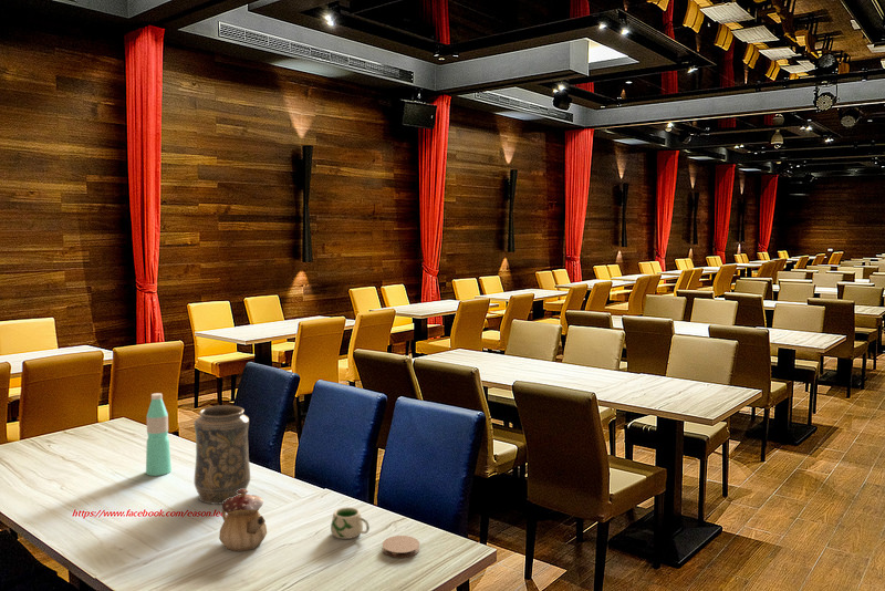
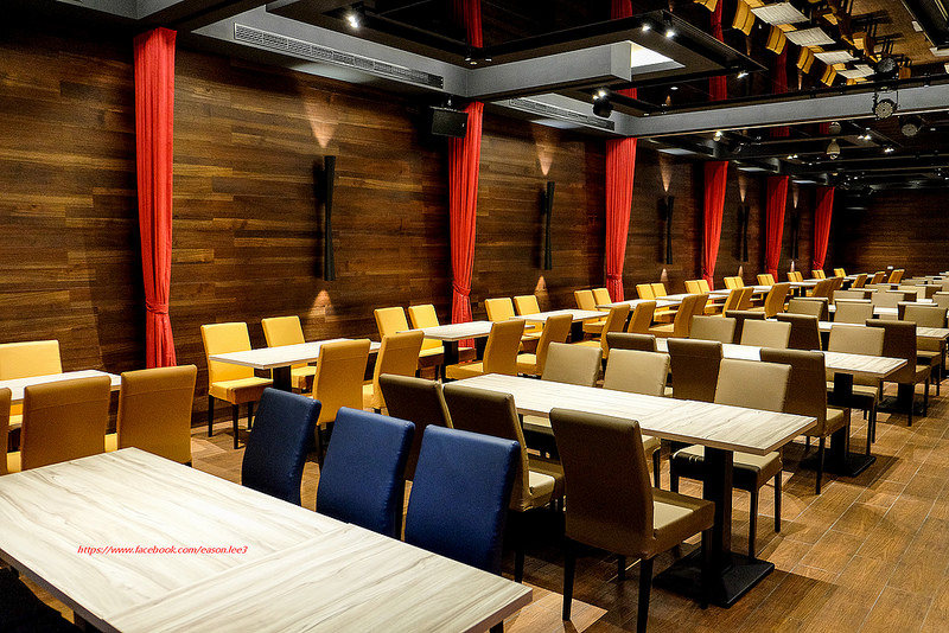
- coaster [382,535,420,559]
- water bottle [145,392,173,477]
- decorative vase [192,404,251,506]
- teapot [218,489,268,552]
- mug [330,506,371,540]
